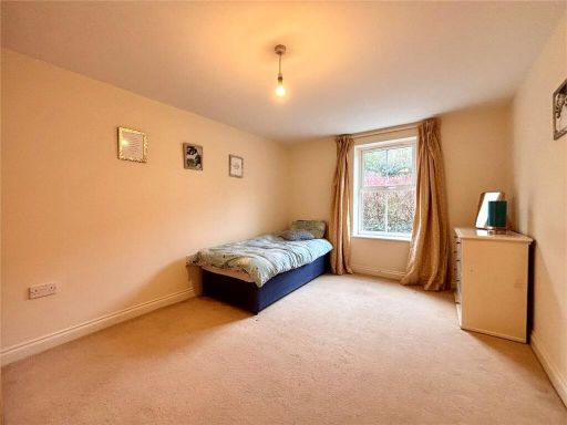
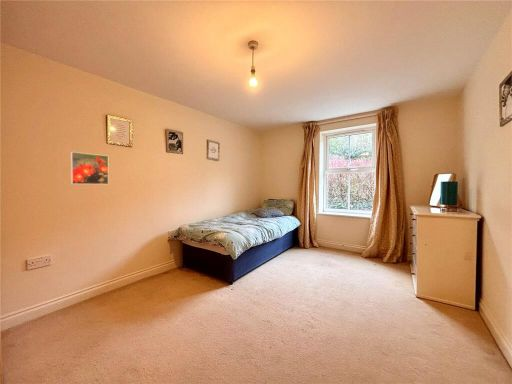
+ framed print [70,151,110,185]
